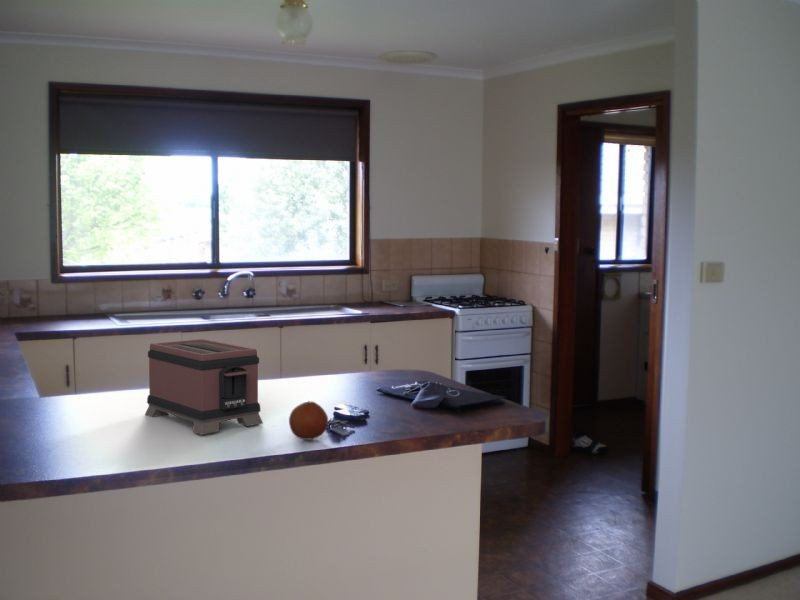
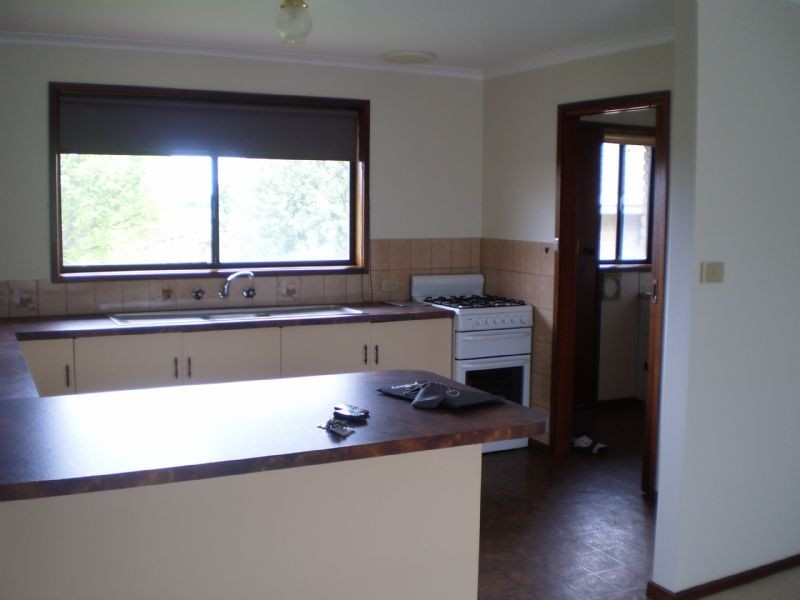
- fruit [288,400,329,441]
- toaster [144,338,264,436]
